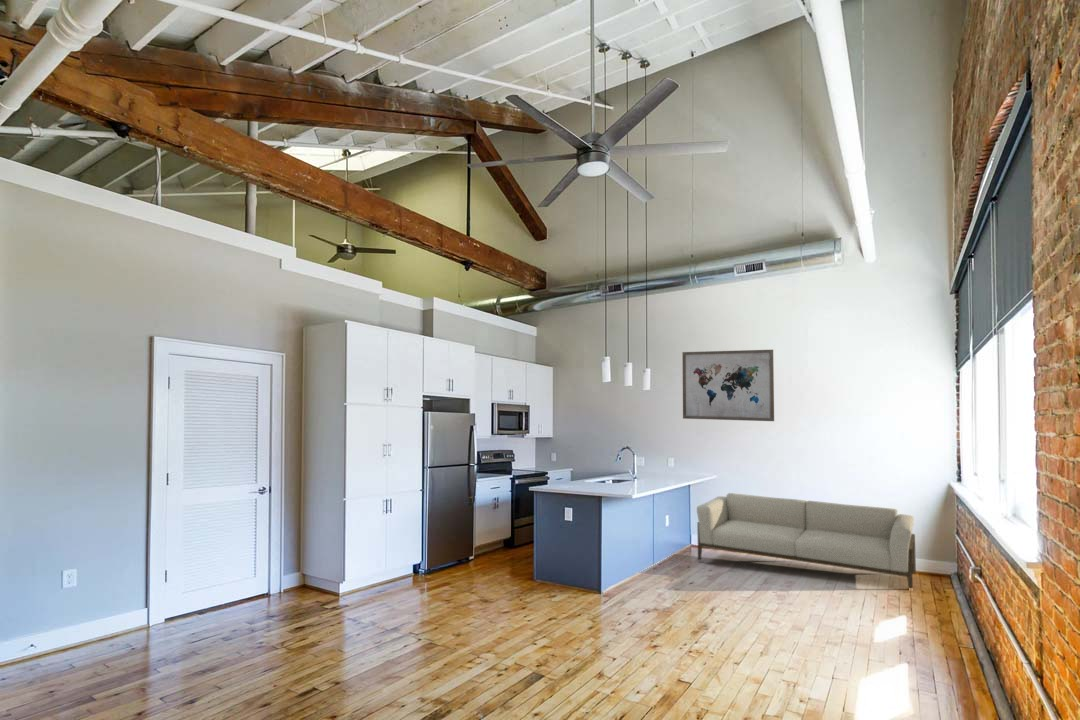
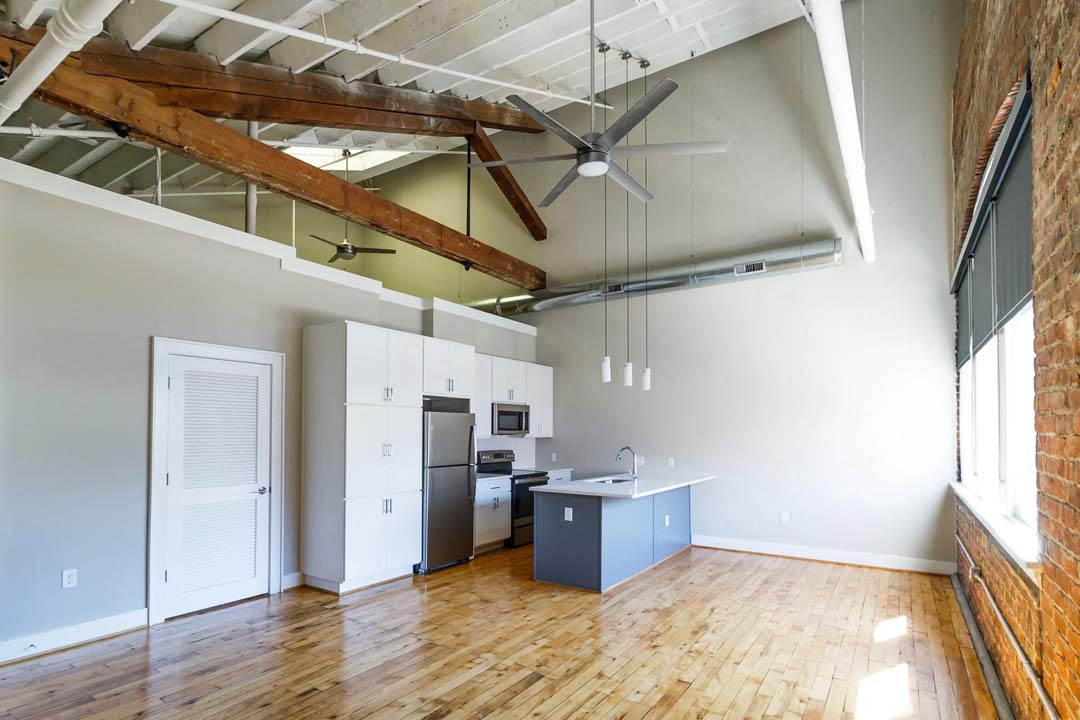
- wall art [681,349,775,422]
- sofa [696,492,917,589]
